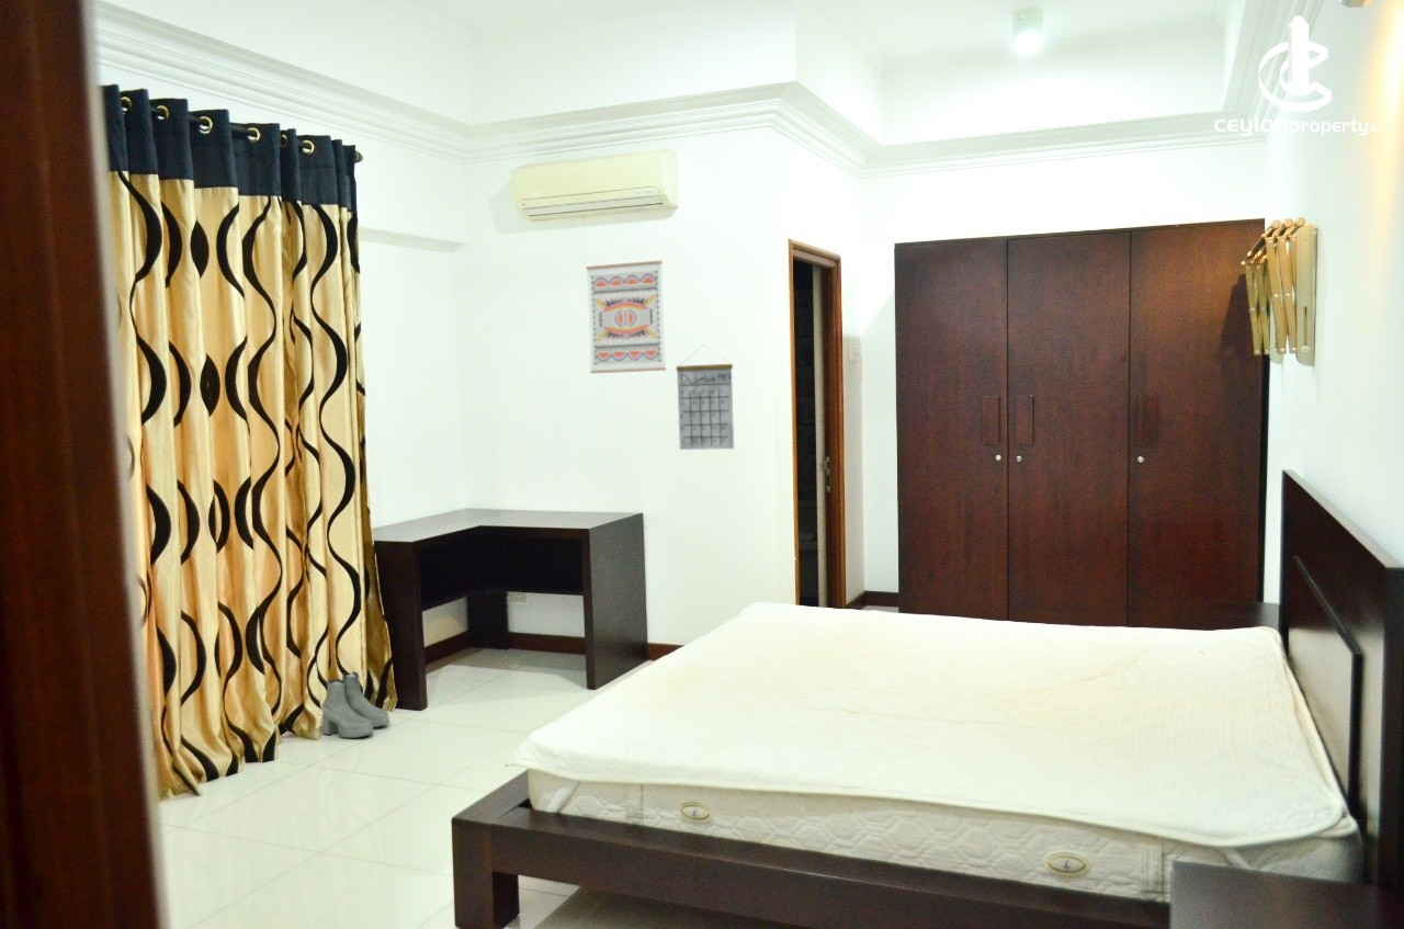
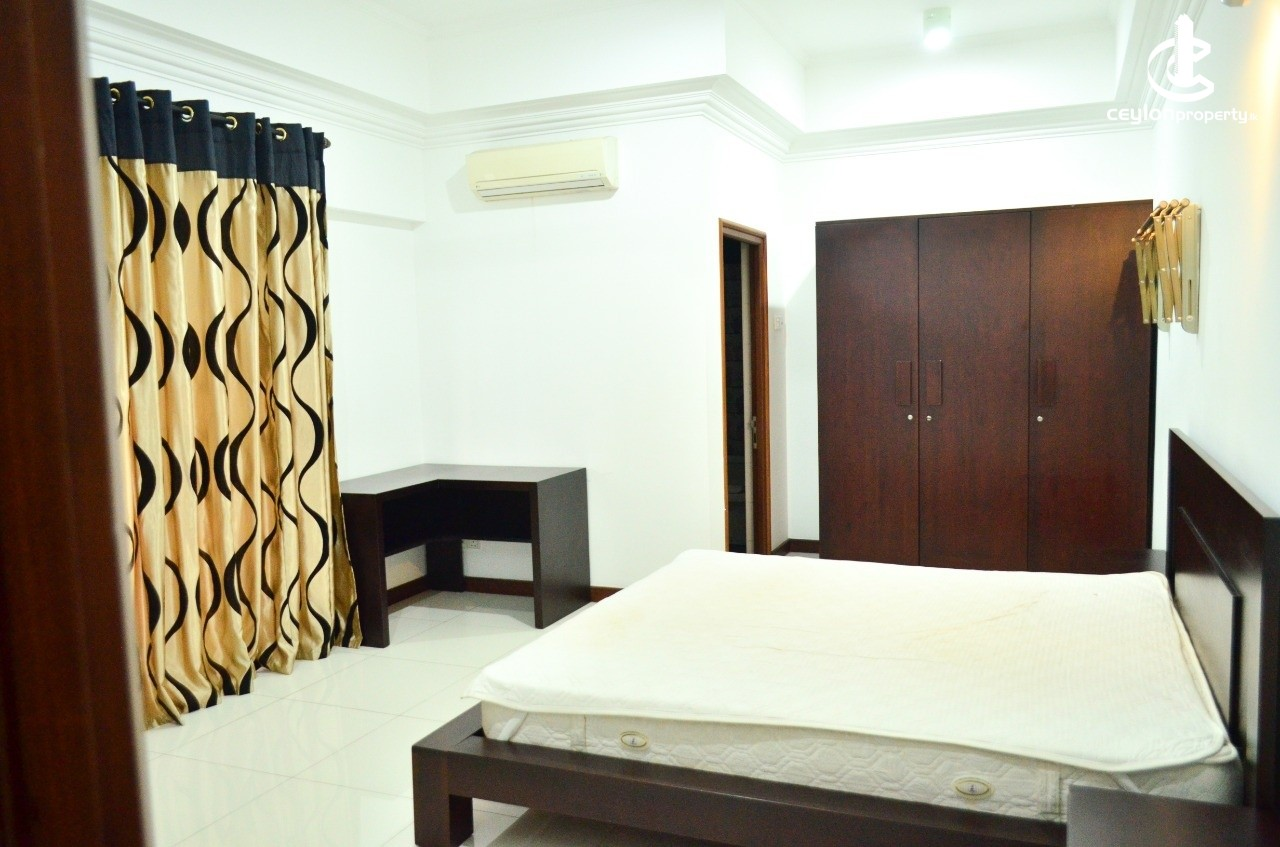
- calendar [675,345,735,451]
- wall art [585,260,667,374]
- boots [320,670,390,739]
